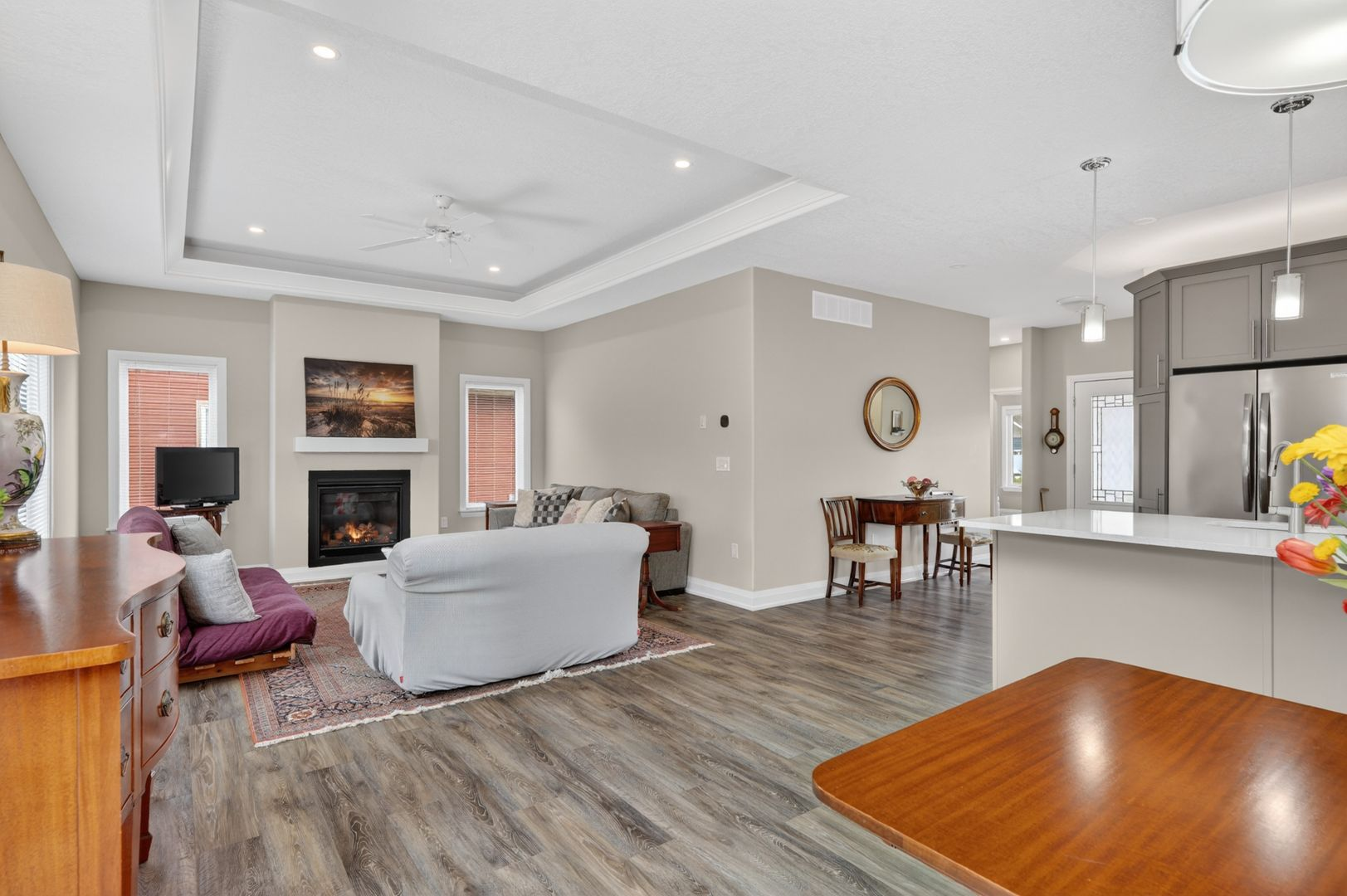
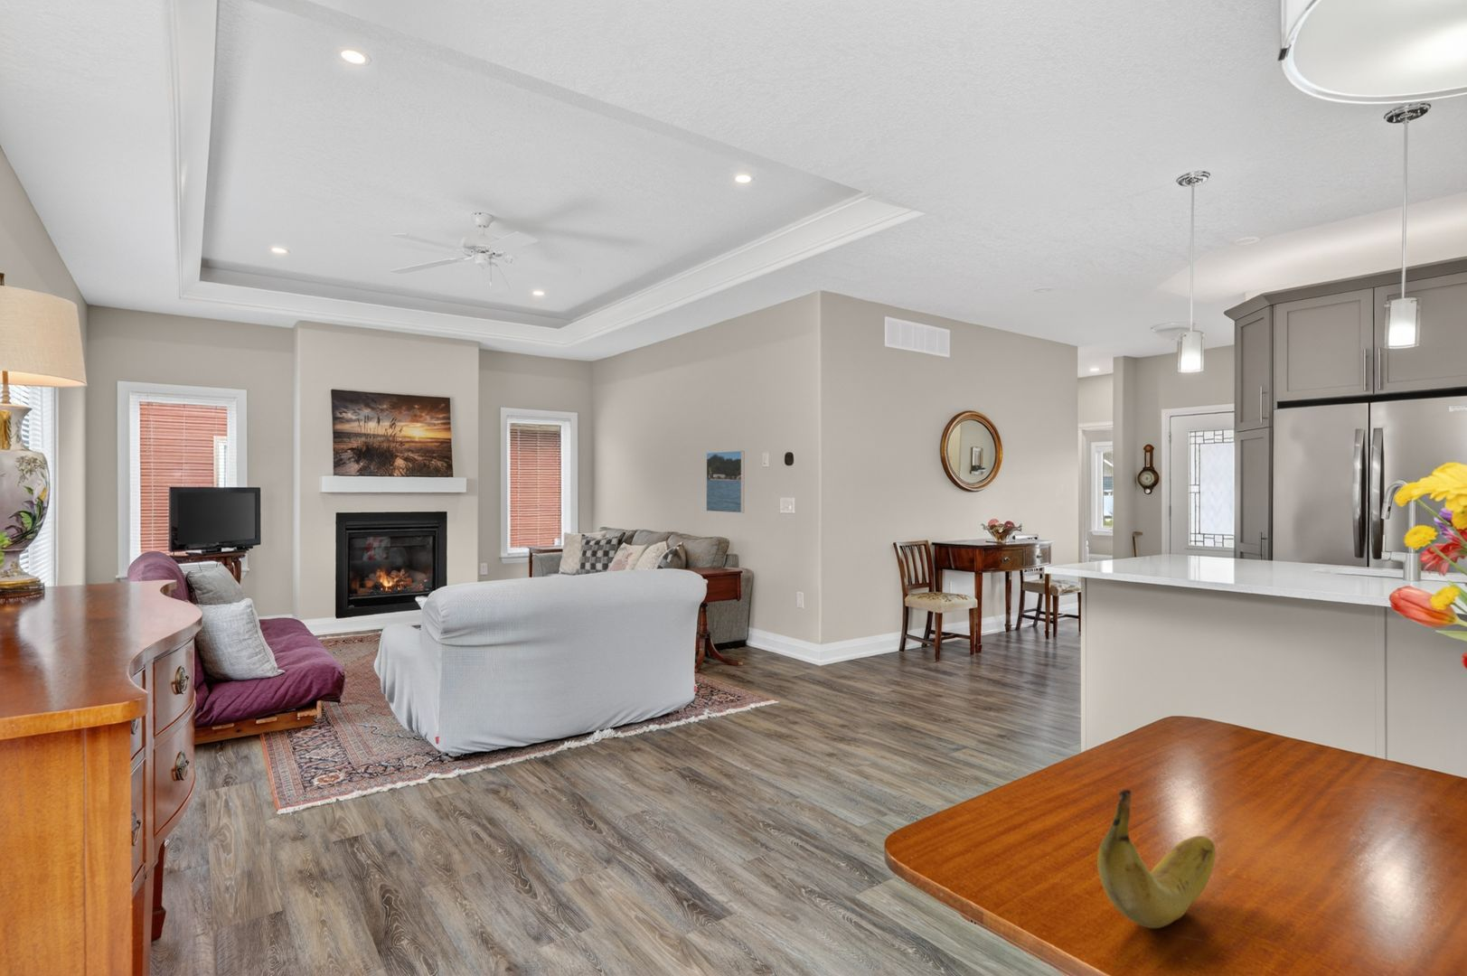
+ fruit [1097,789,1217,929]
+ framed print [705,450,746,513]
